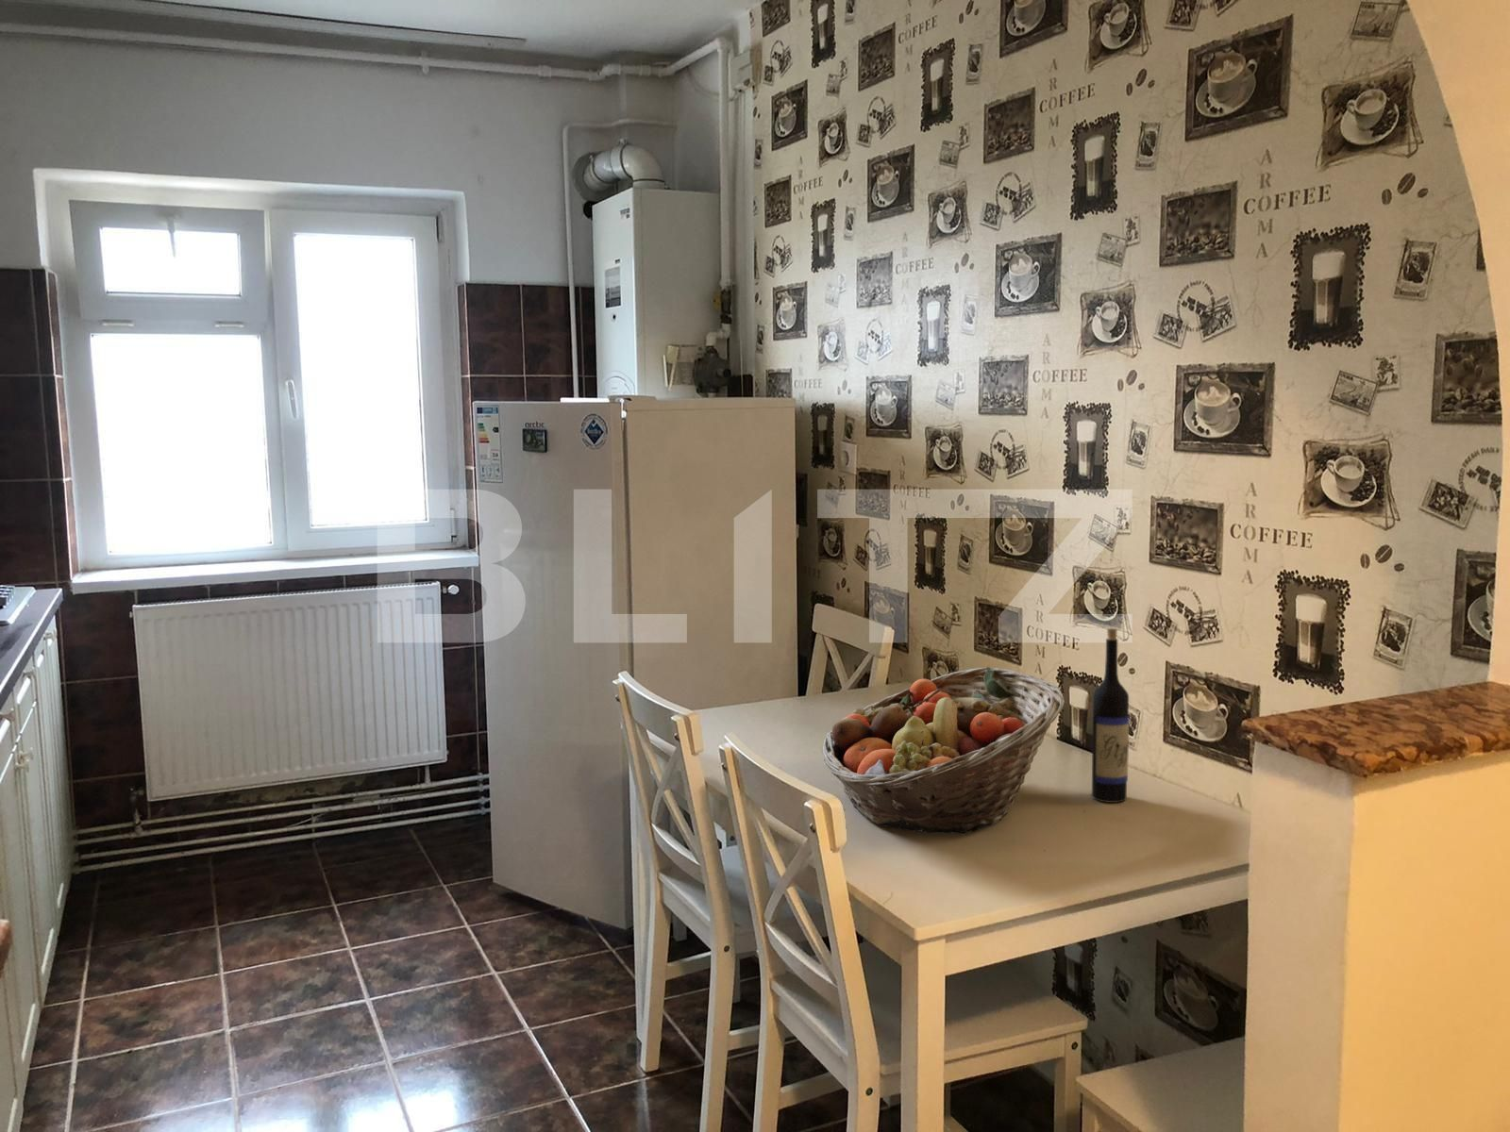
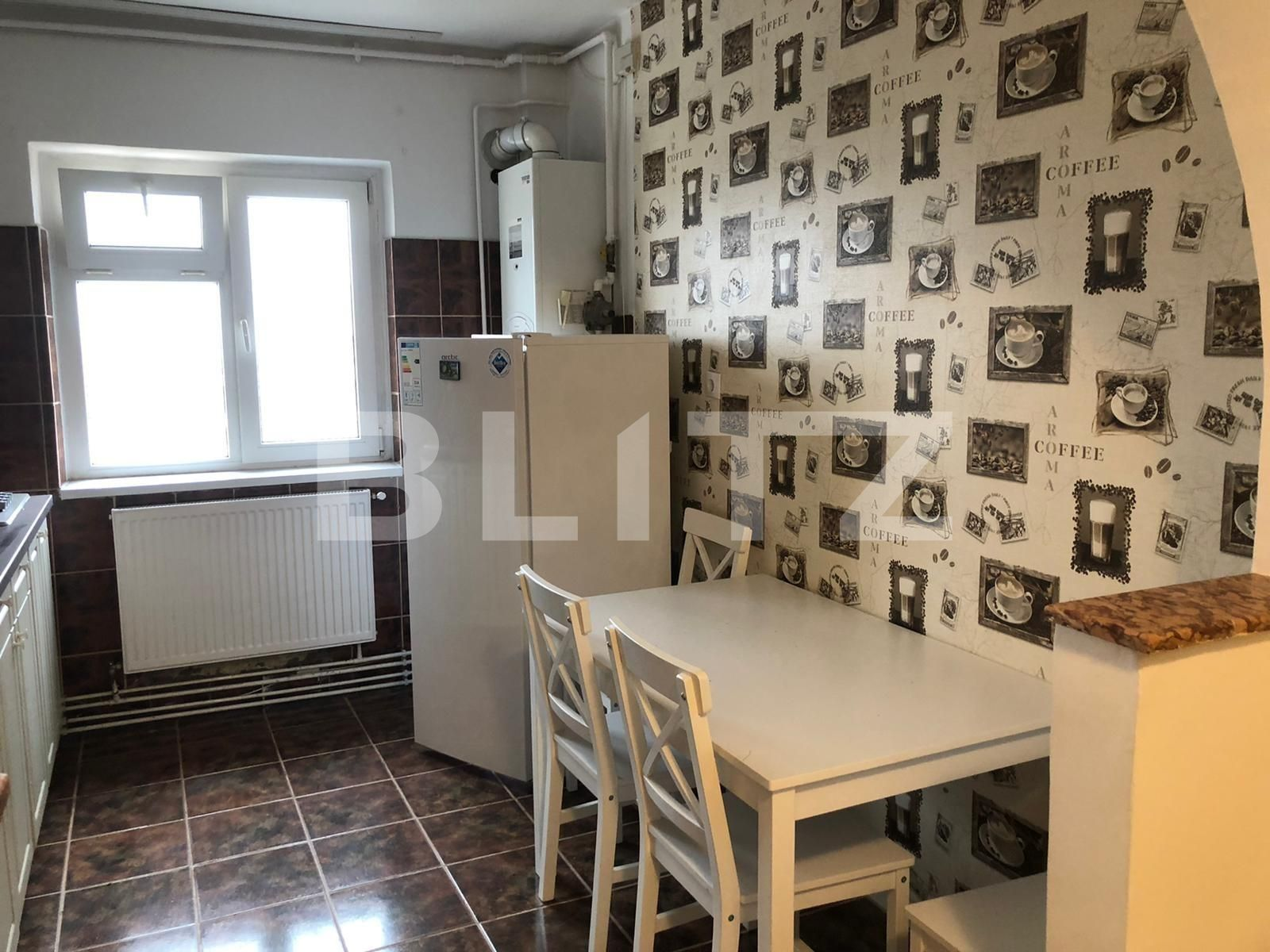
- fruit basket [822,666,1065,836]
- wine bottle [1091,628,1131,804]
